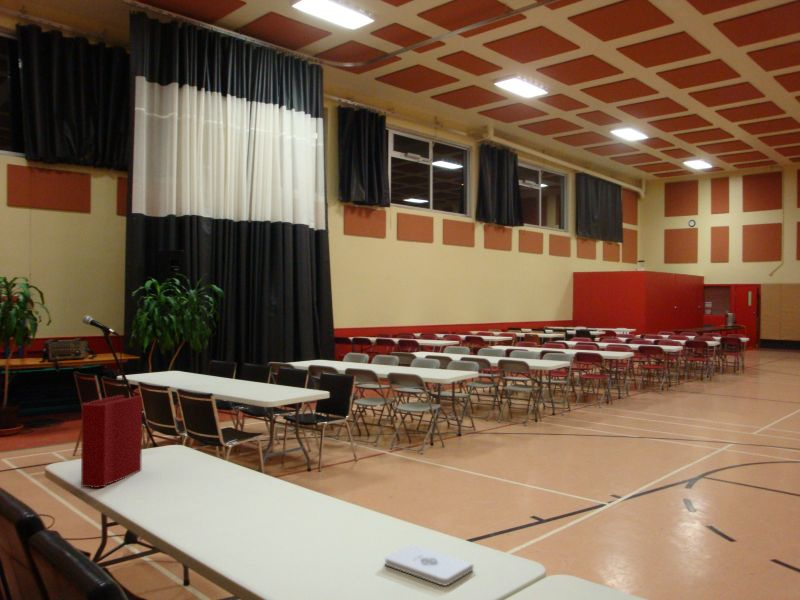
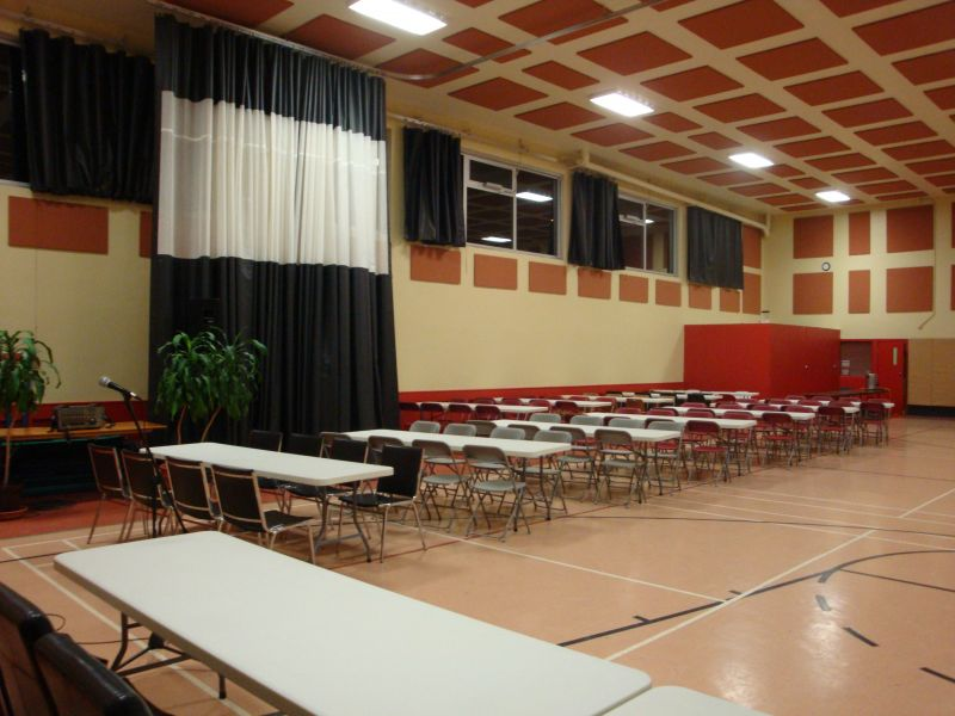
- binder [80,394,143,489]
- notepad [384,543,474,587]
